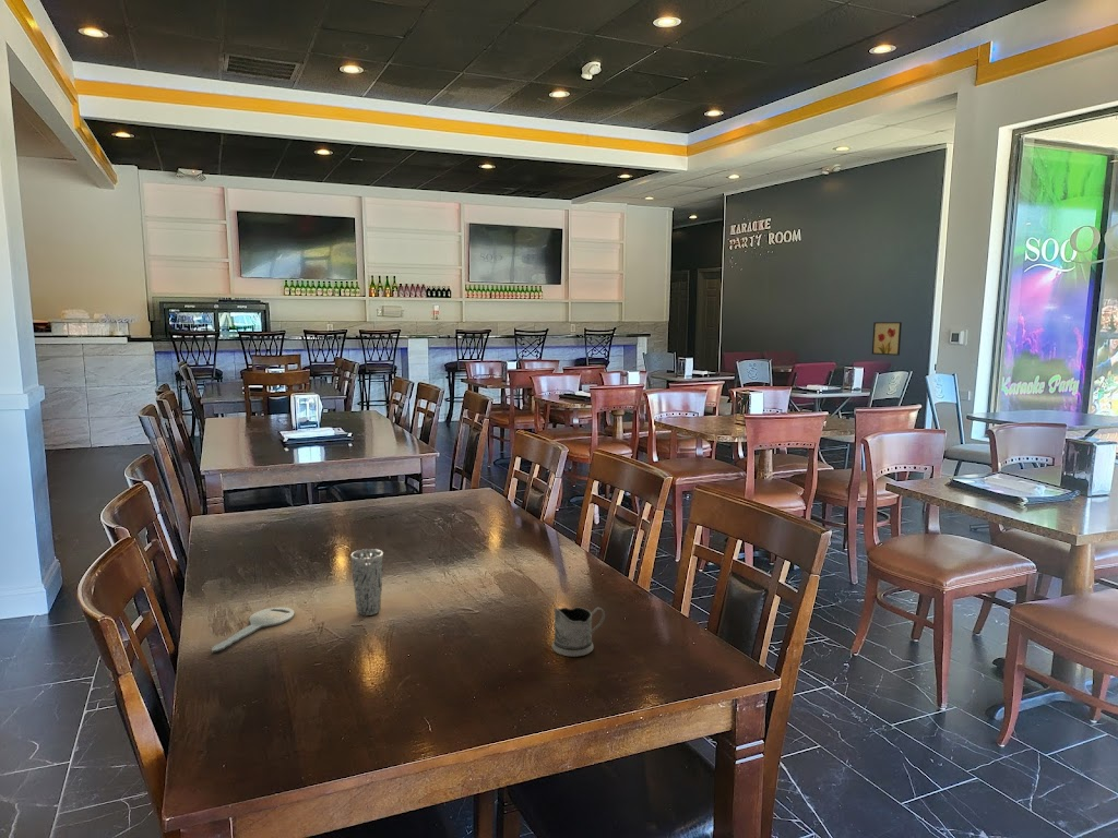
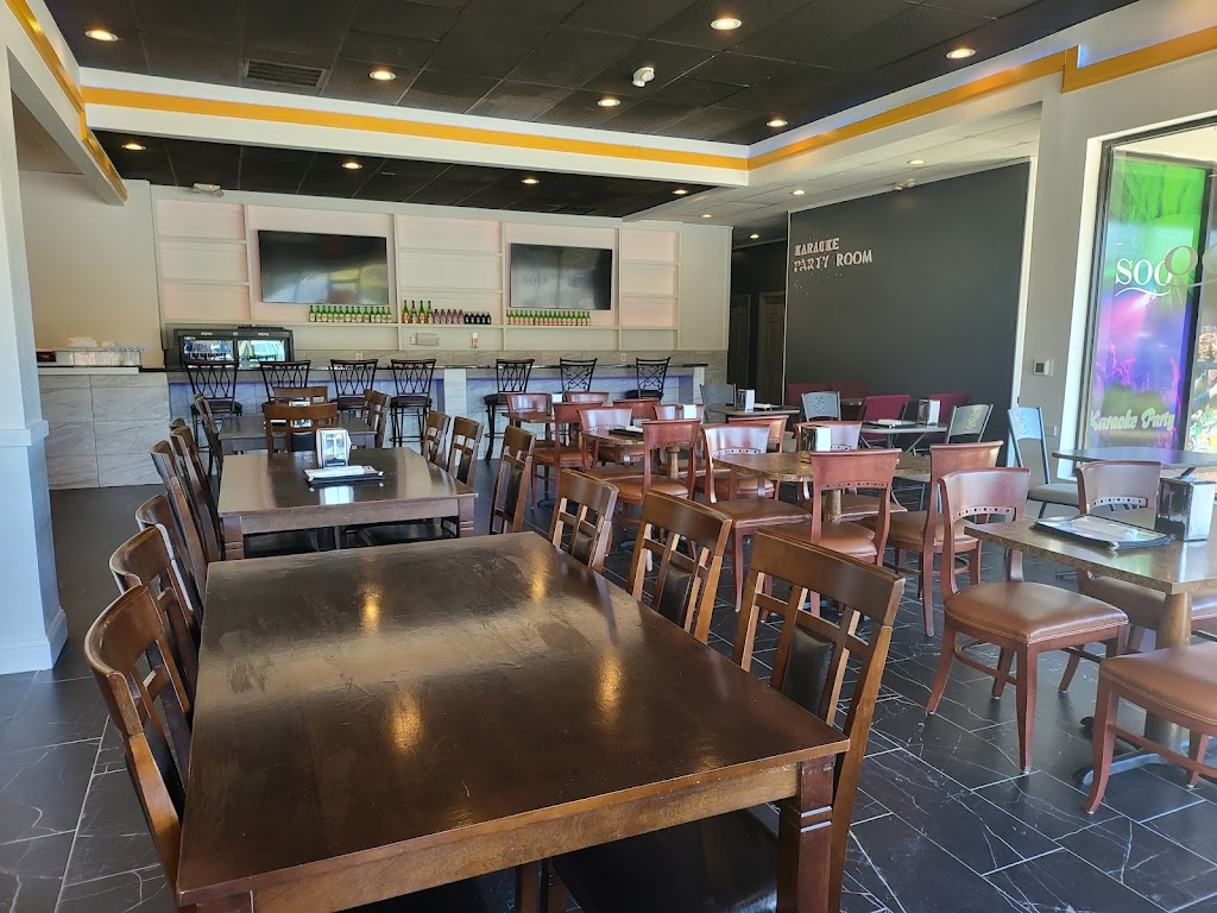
- tea glass holder [551,606,606,658]
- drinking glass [349,548,384,616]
- wall art [871,321,903,357]
- key [211,607,295,654]
